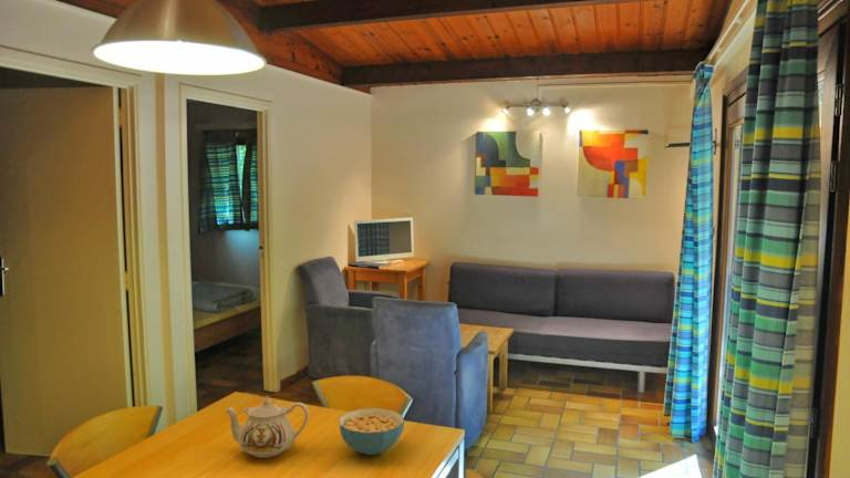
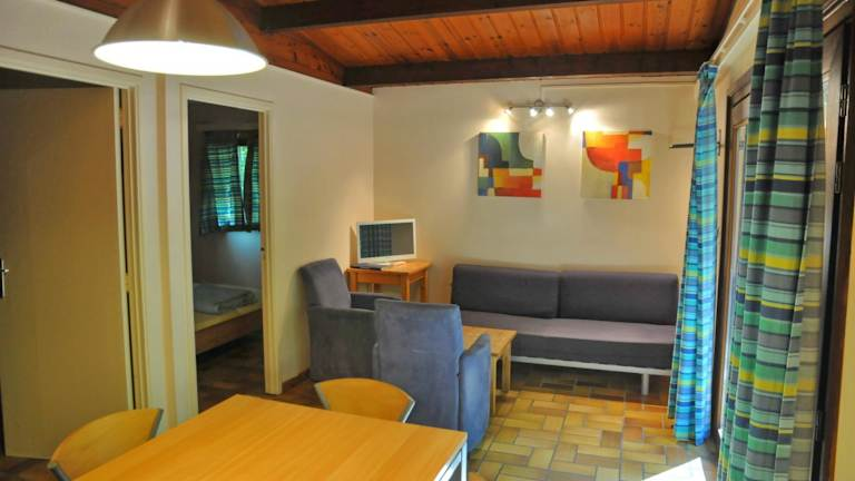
- teapot [224,395,310,459]
- cereal bowl [338,407,405,456]
